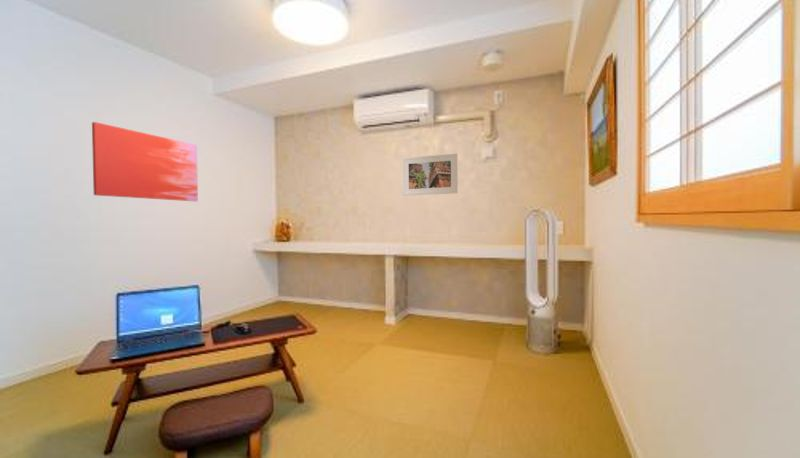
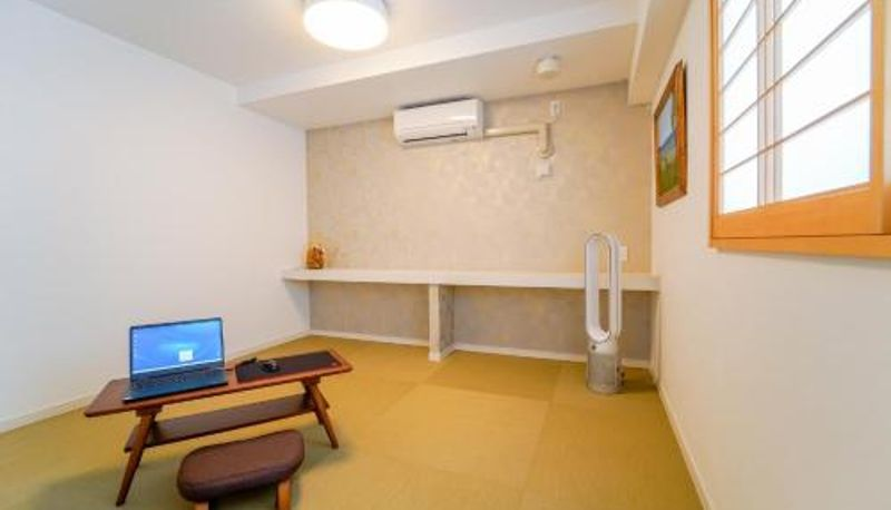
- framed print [402,153,459,196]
- wall art [91,121,199,202]
